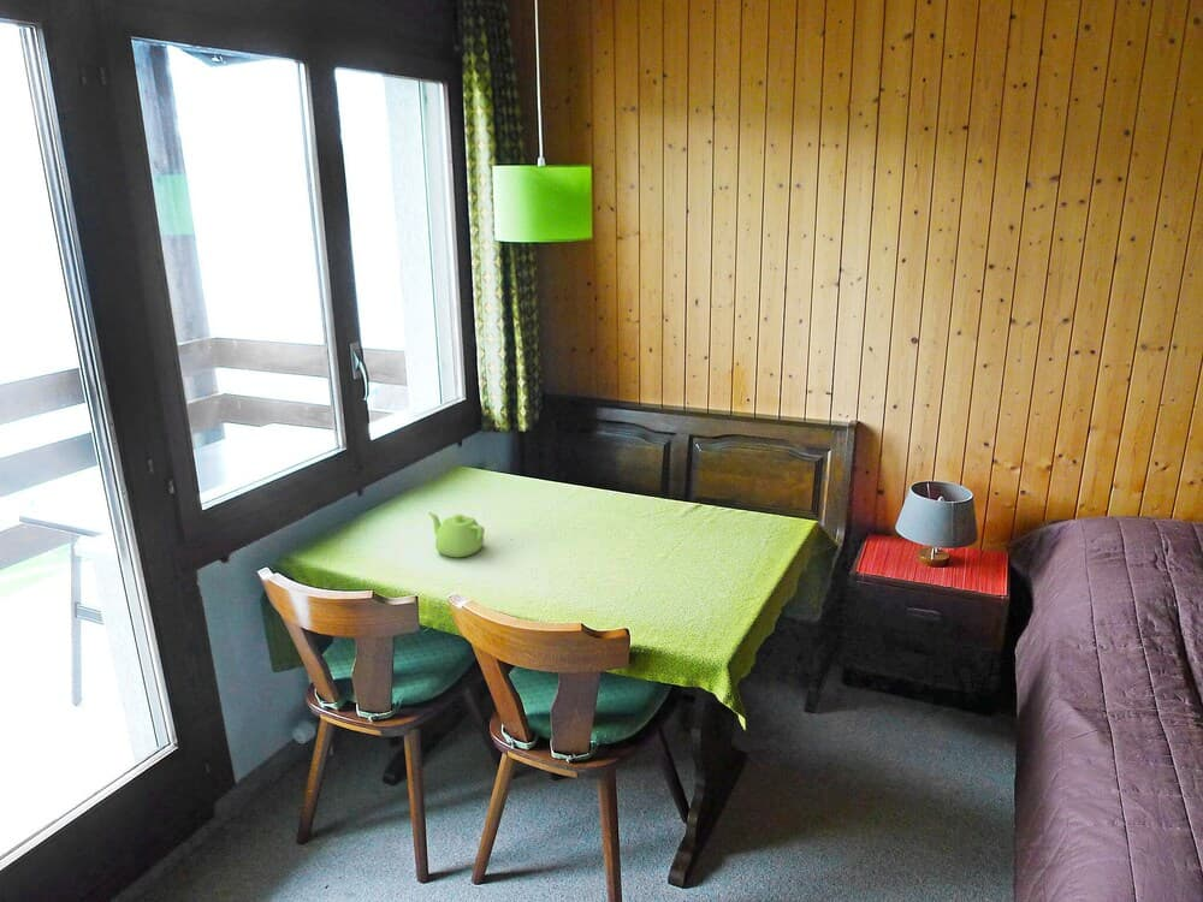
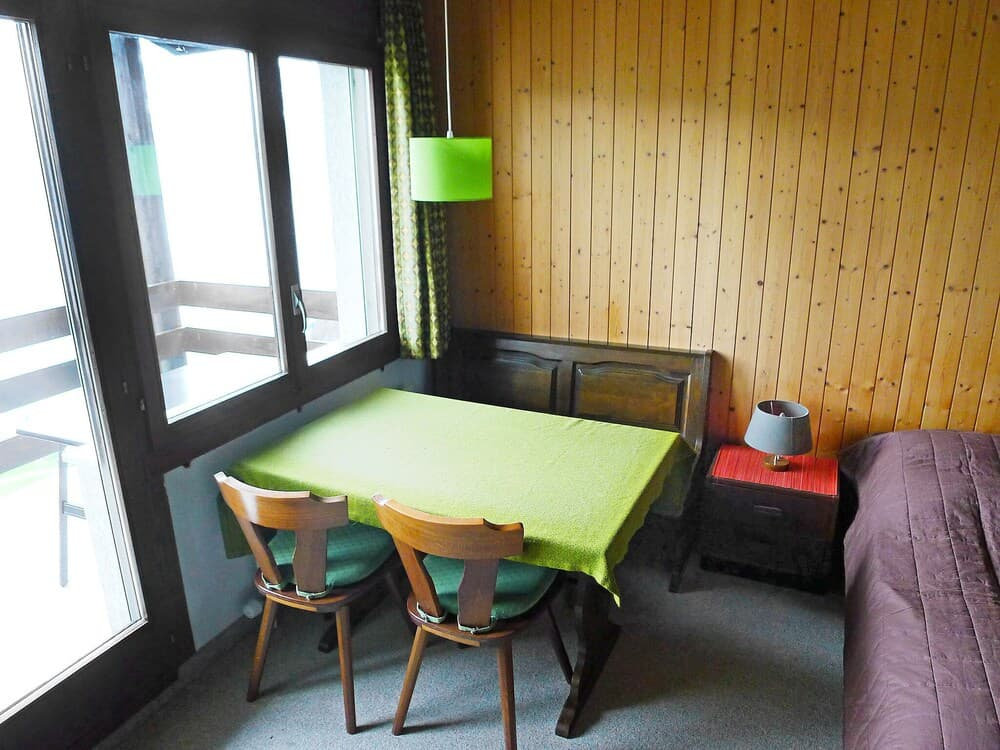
- teapot [427,511,486,558]
